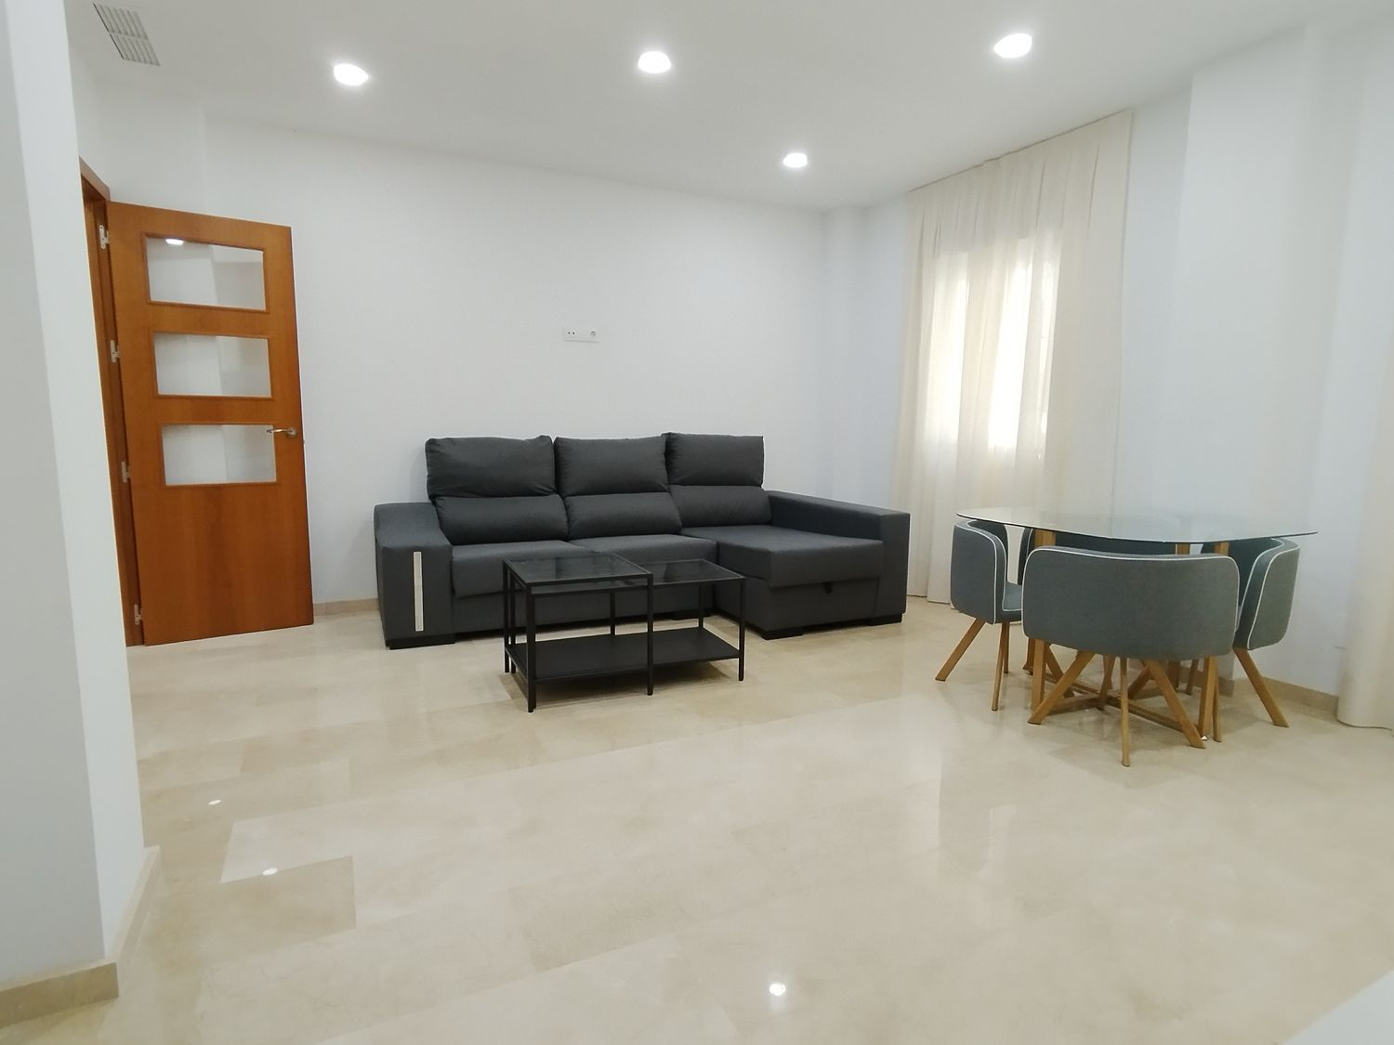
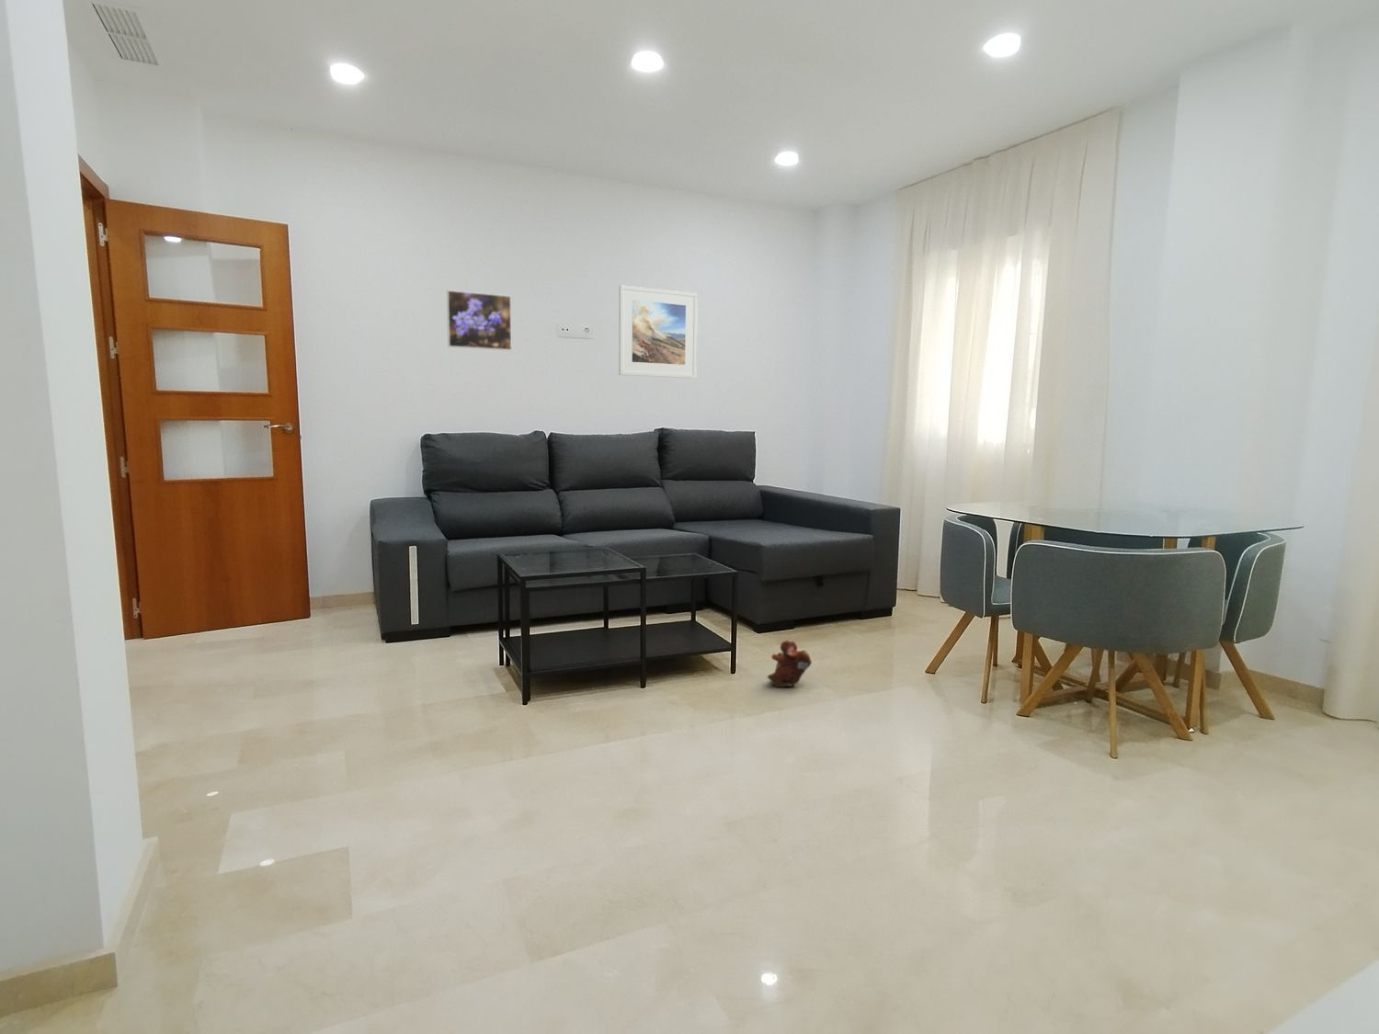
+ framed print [446,290,513,351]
+ plush toy [767,639,812,689]
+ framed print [618,283,698,379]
